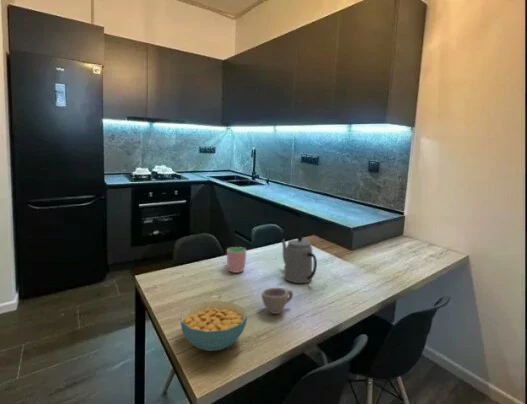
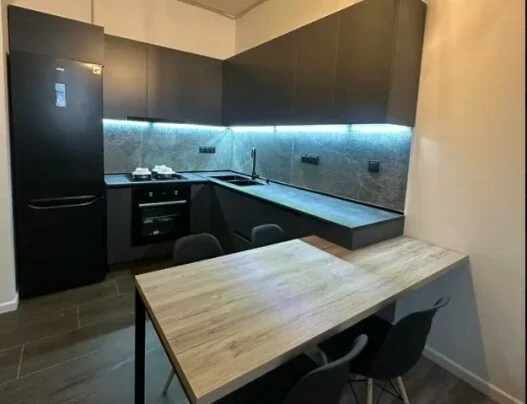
- teapot [281,235,318,284]
- cup [226,246,247,274]
- cup [261,287,294,315]
- cereal bowl [180,300,248,352]
